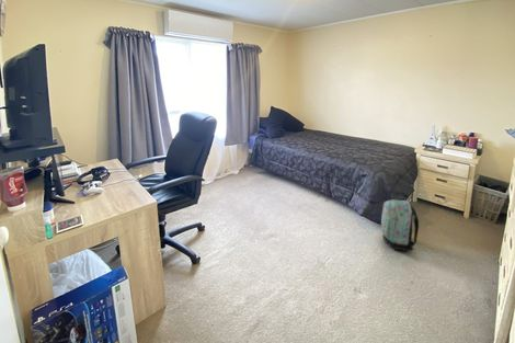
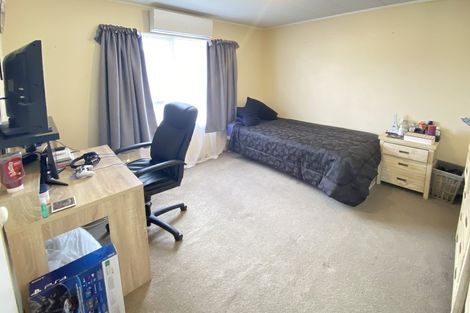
- backpack [380,198,420,252]
